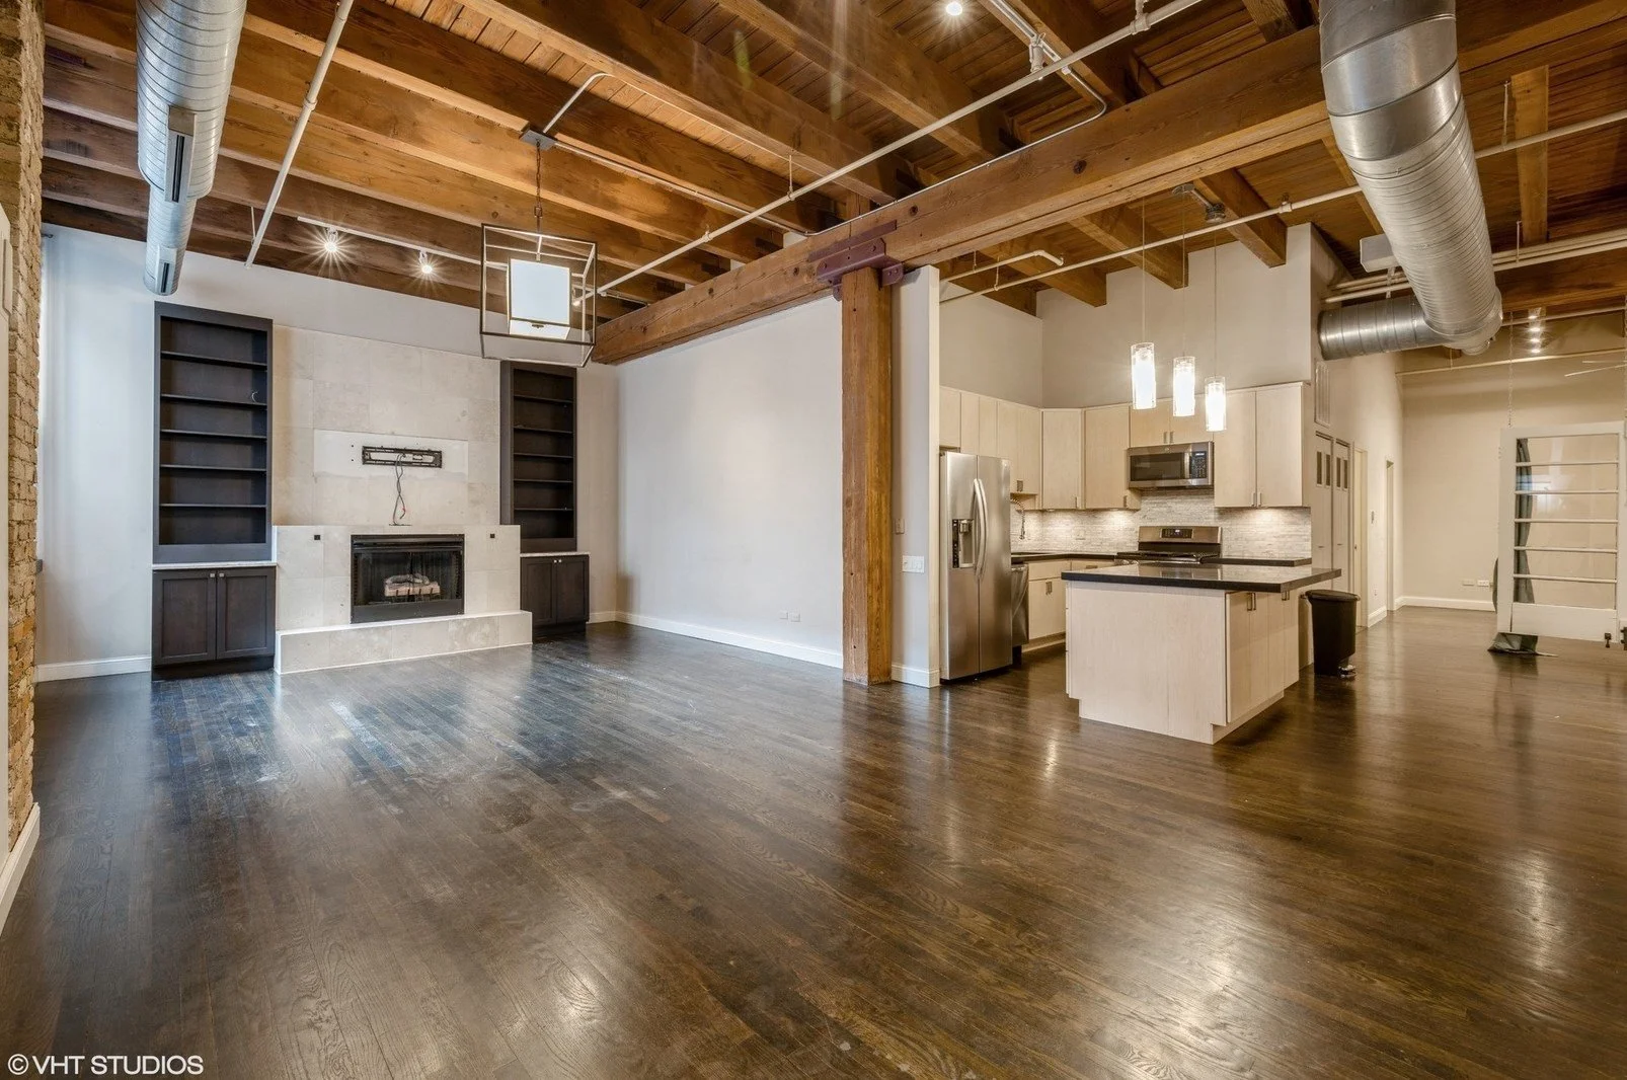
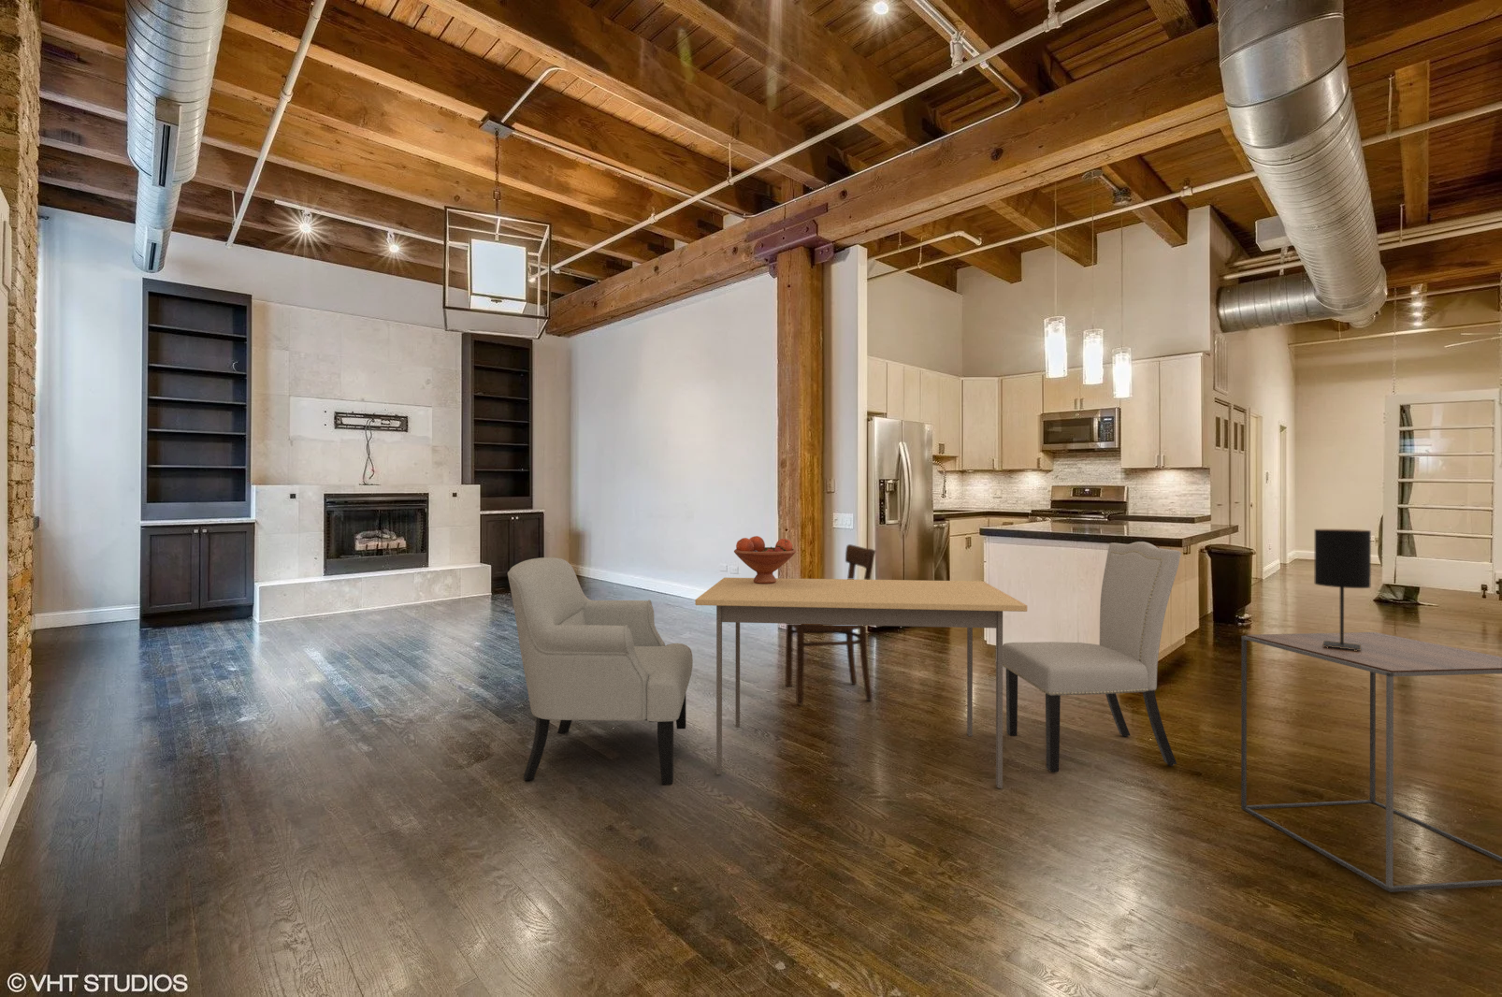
+ chair [784,543,877,705]
+ dining table [694,578,1028,789]
+ chair [1002,541,1183,772]
+ chair [507,556,694,784]
+ fruit bowl [733,535,797,583]
+ table lamp [1314,529,1372,651]
+ side table [1241,631,1502,894]
